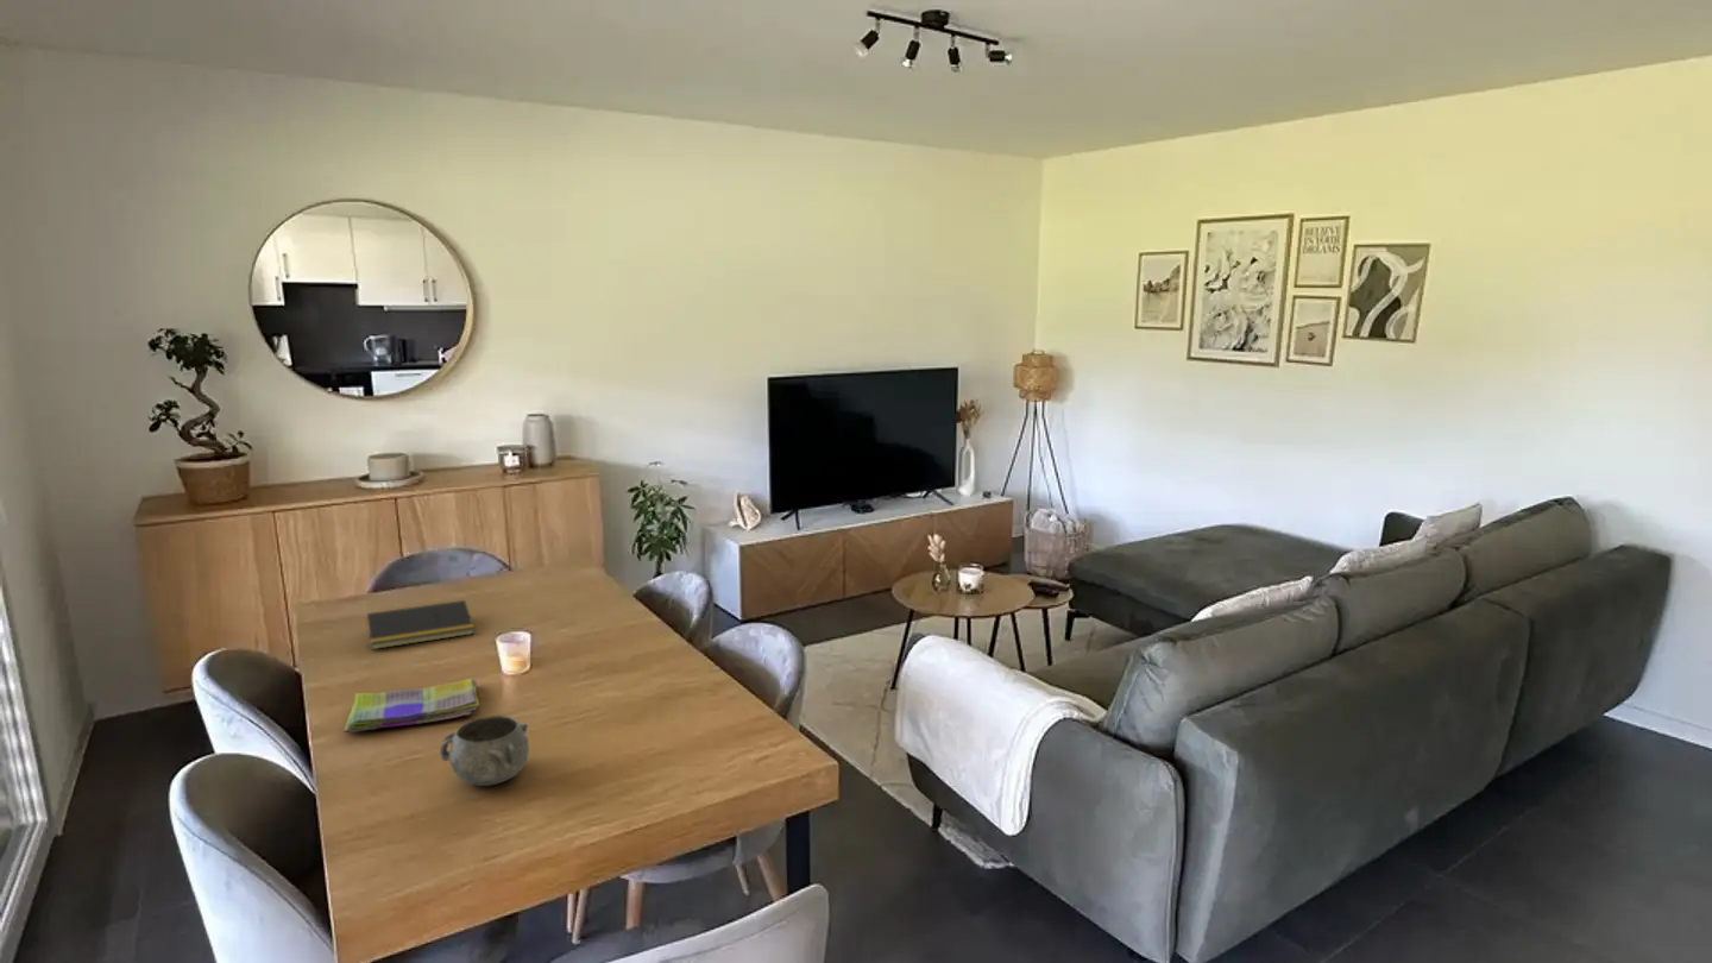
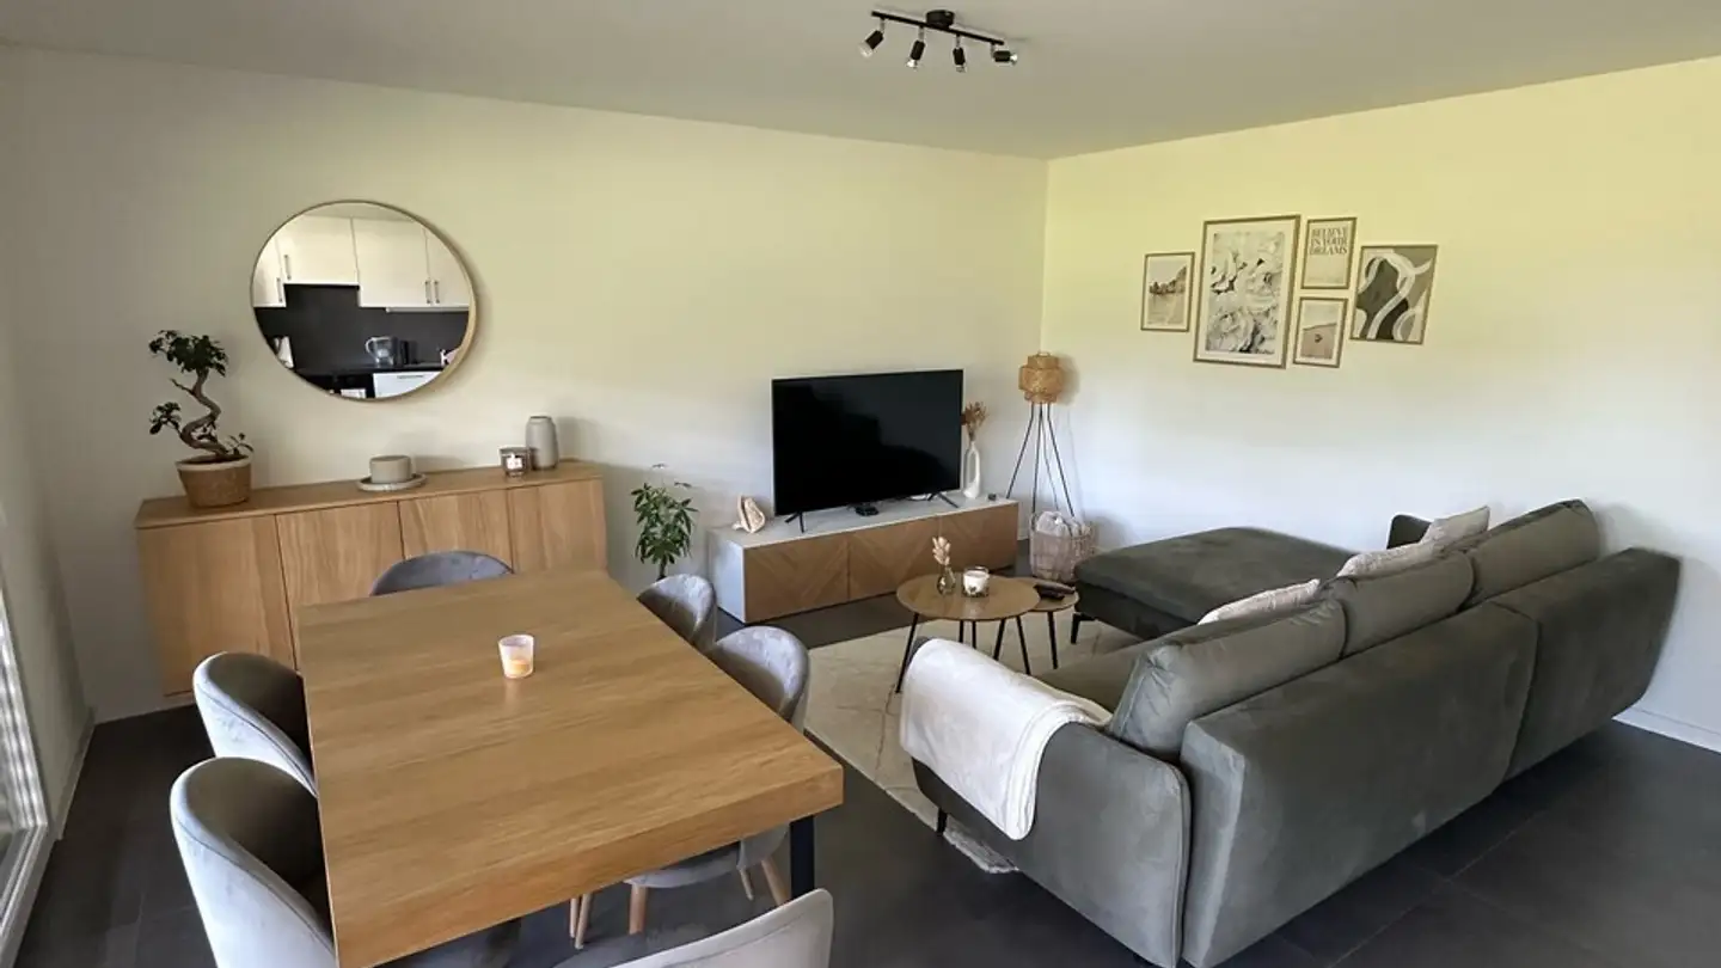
- dish towel [342,678,480,734]
- notepad [365,599,476,650]
- decorative bowl [439,715,530,787]
